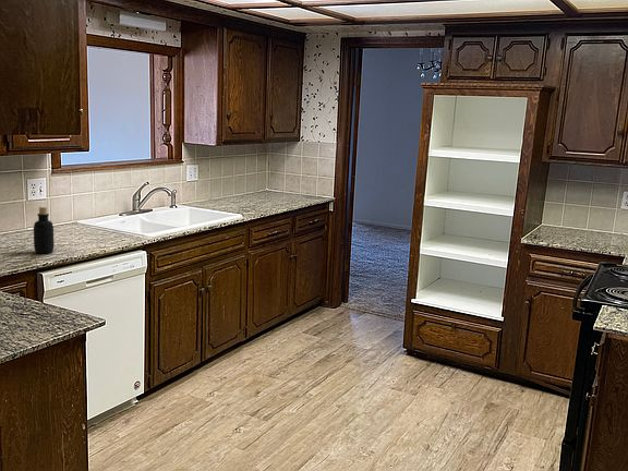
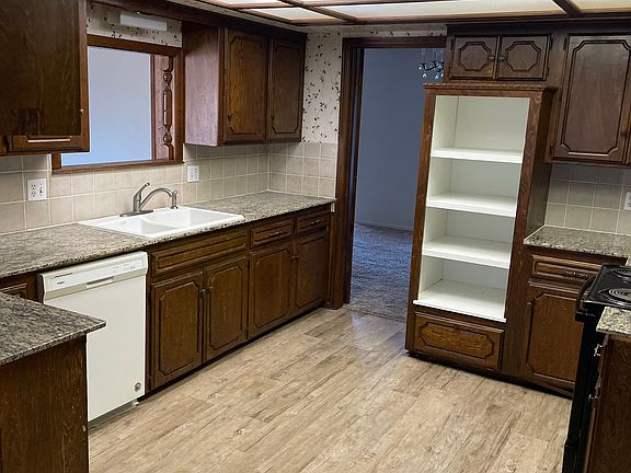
- bottle [33,206,55,254]
